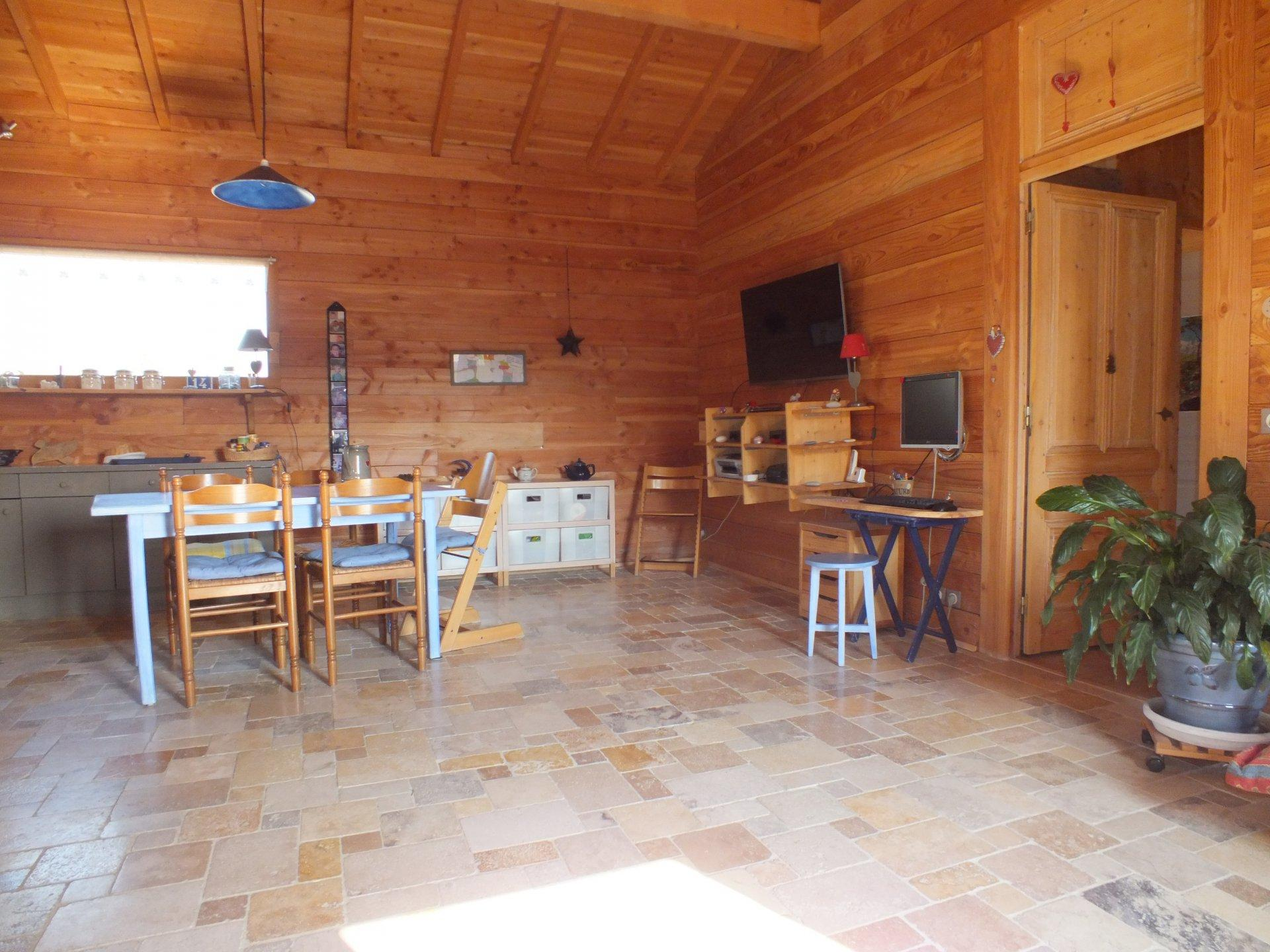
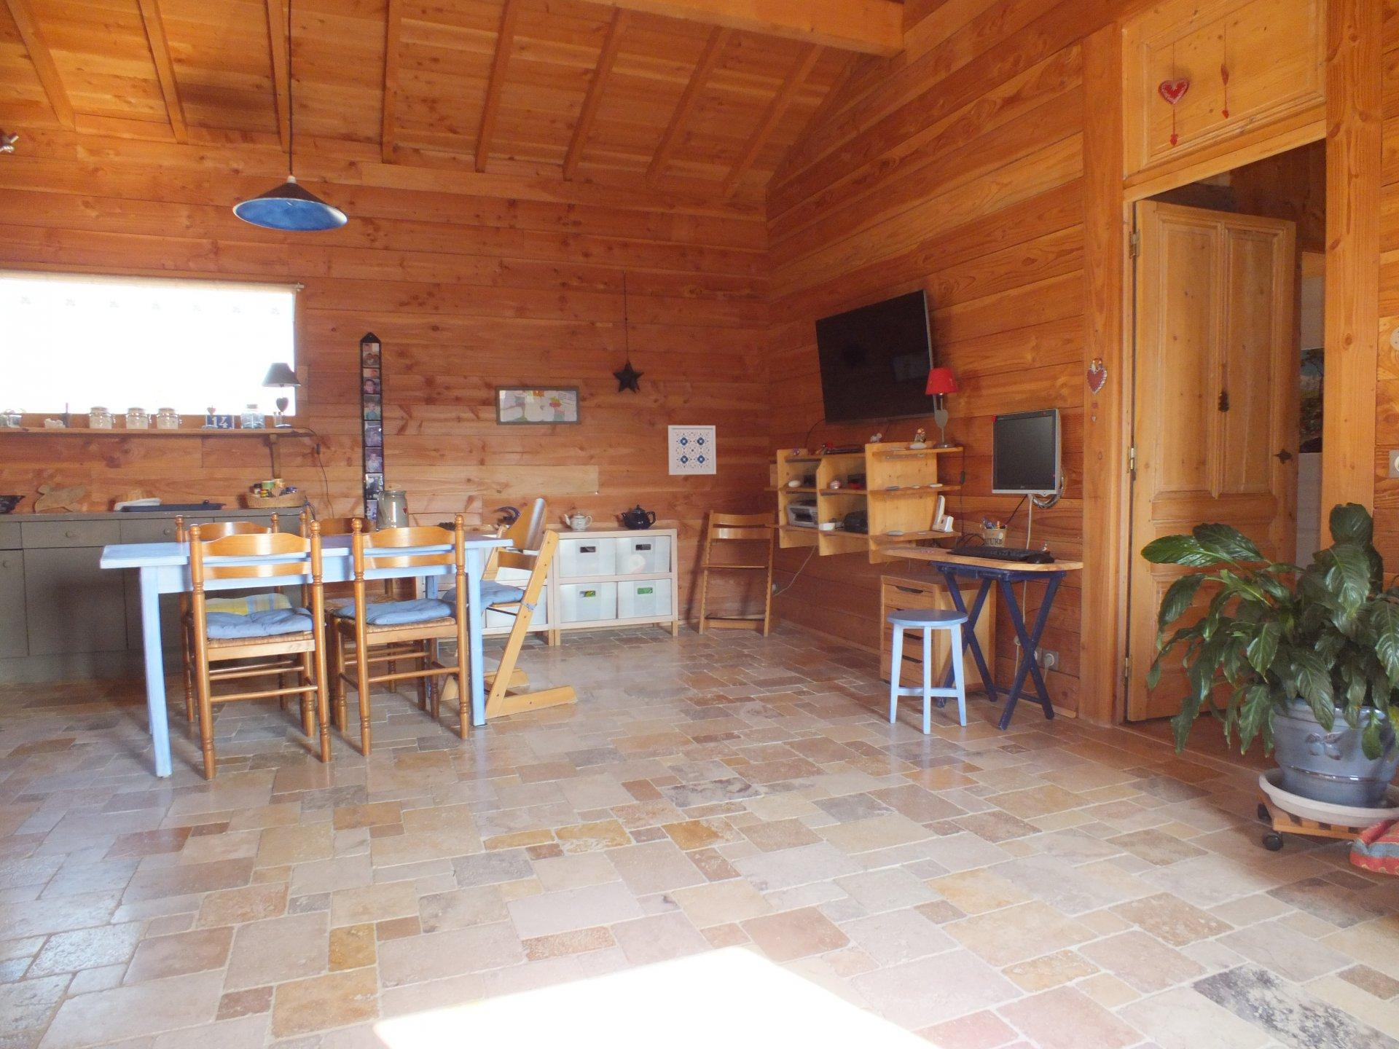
+ wall art [668,424,717,476]
